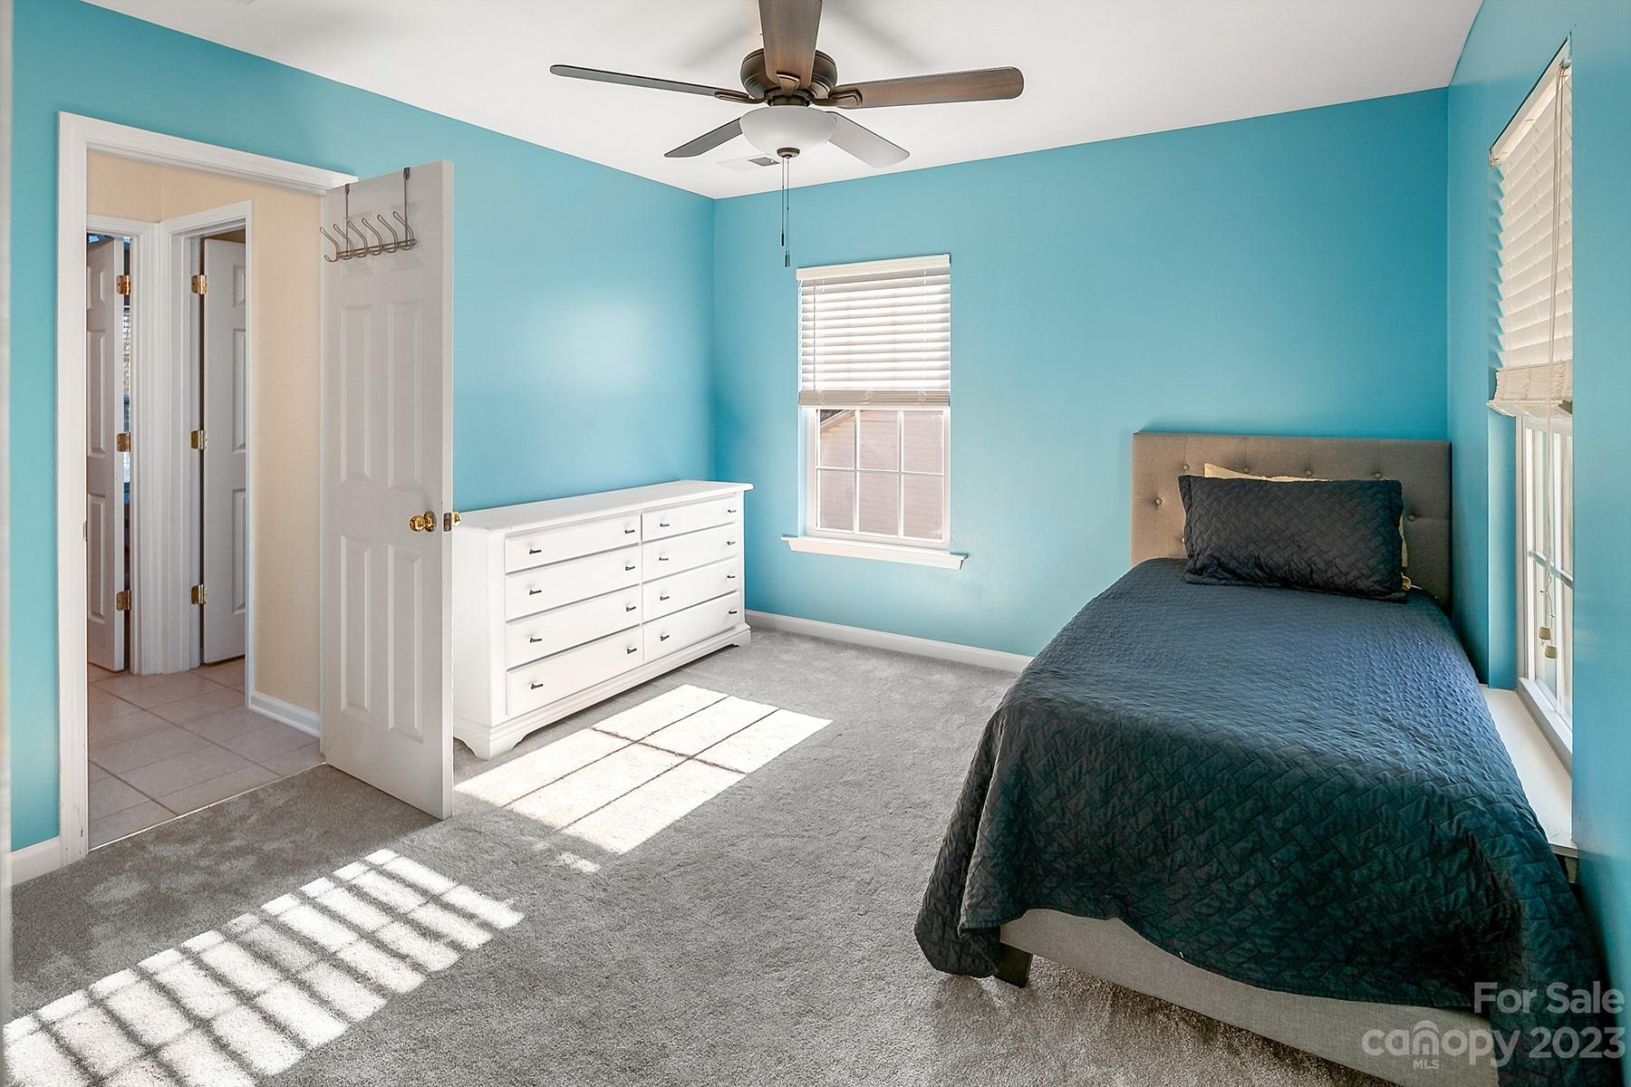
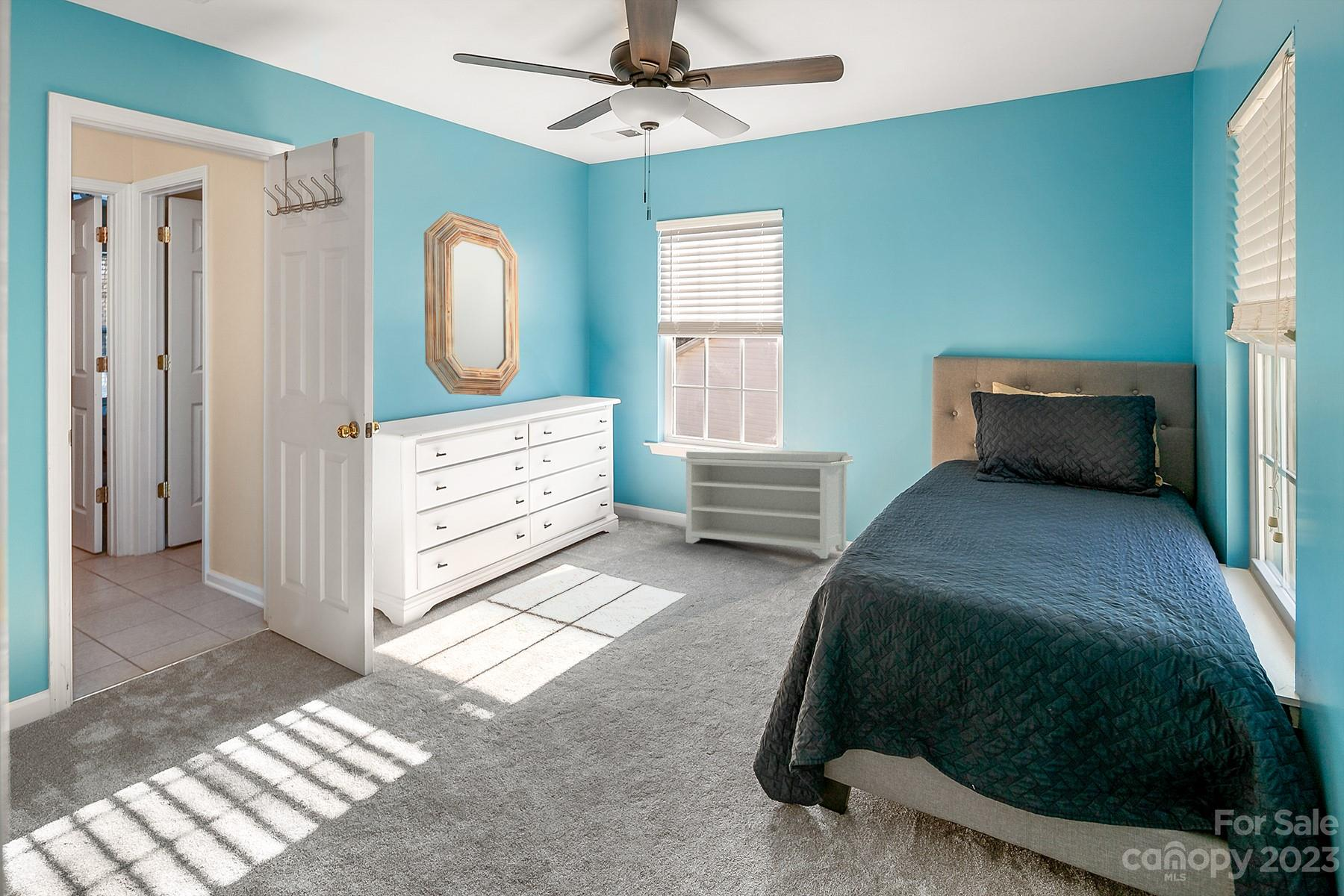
+ home mirror [423,211,520,396]
+ bench [680,449,853,559]
